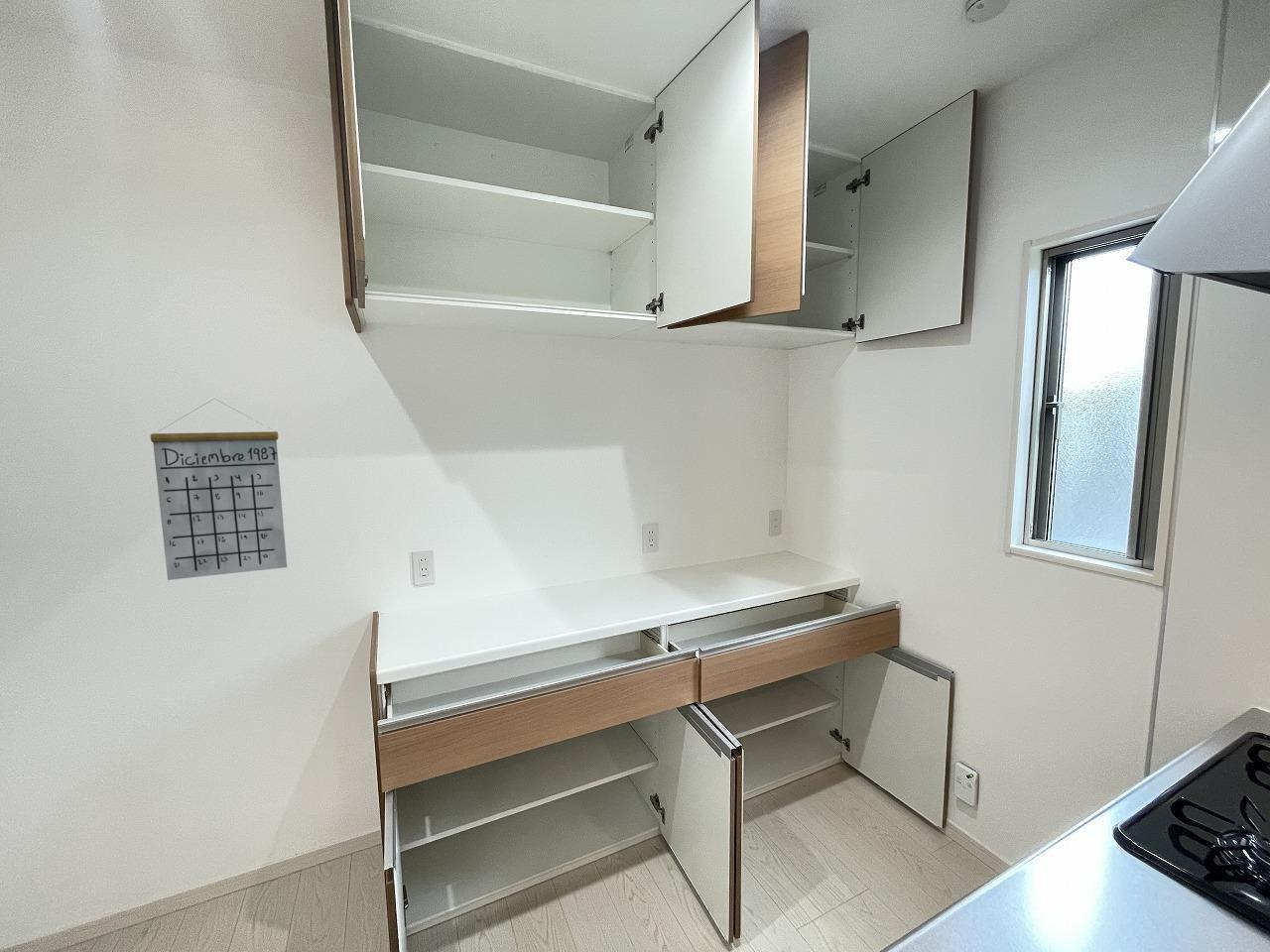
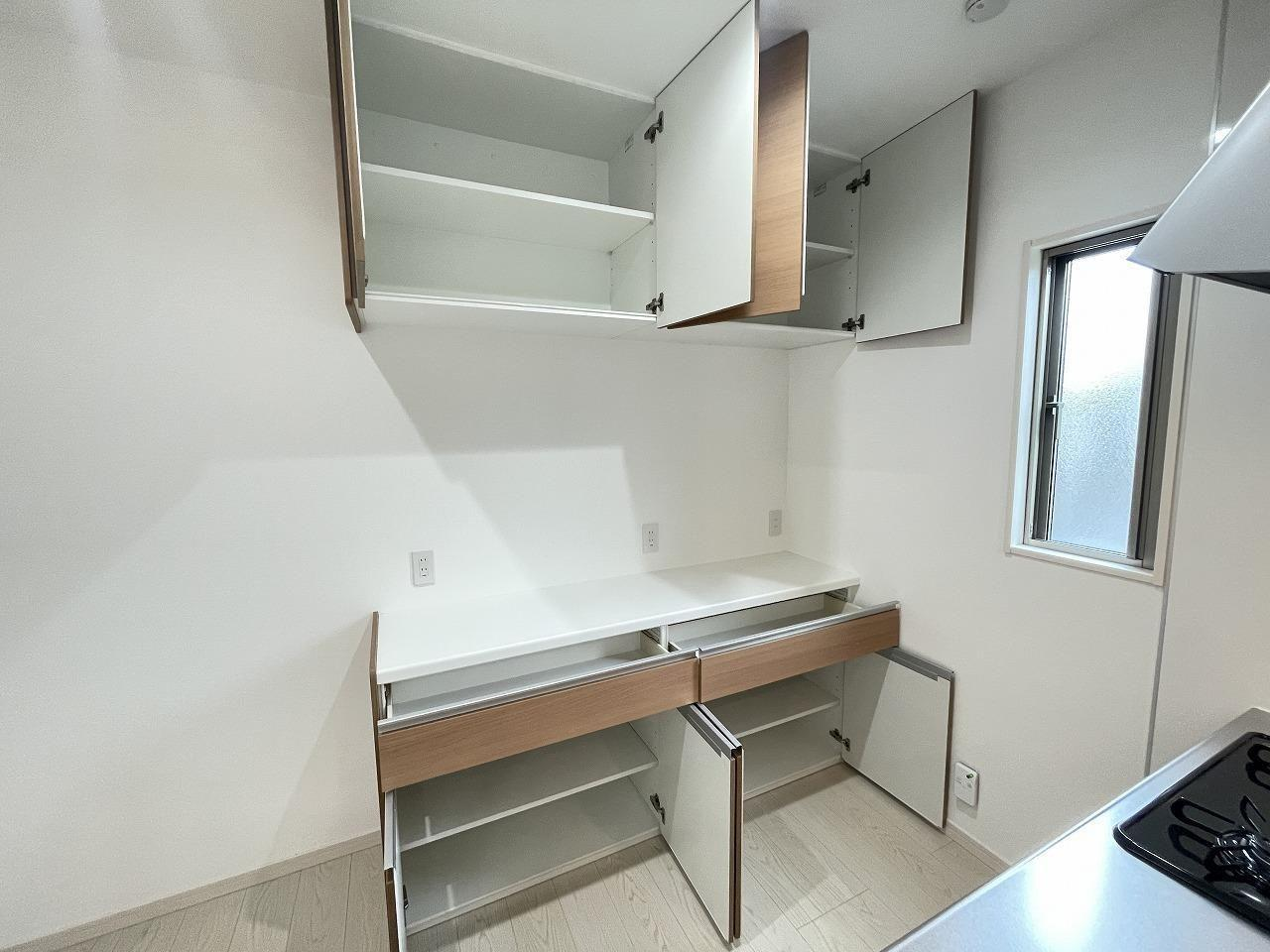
- calendar [150,398,288,581]
